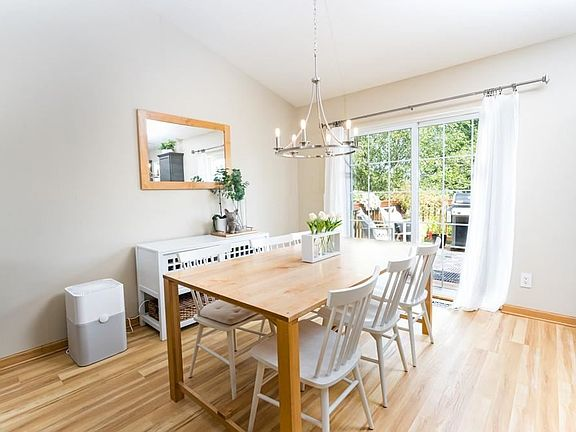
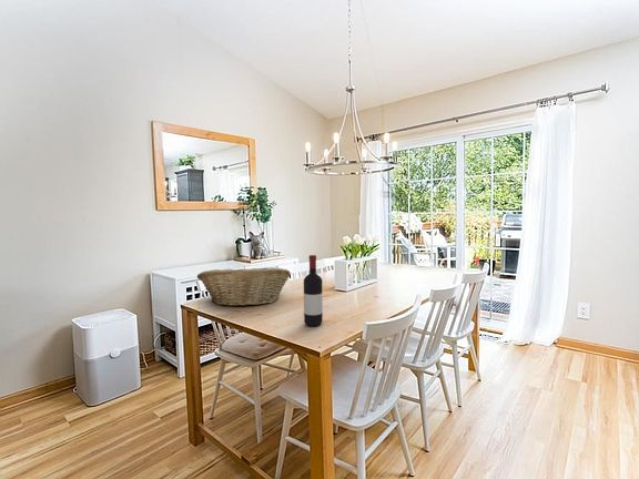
+ fruit basket [196,265,292,307]
+ wine bottle [303,254,324,327]
